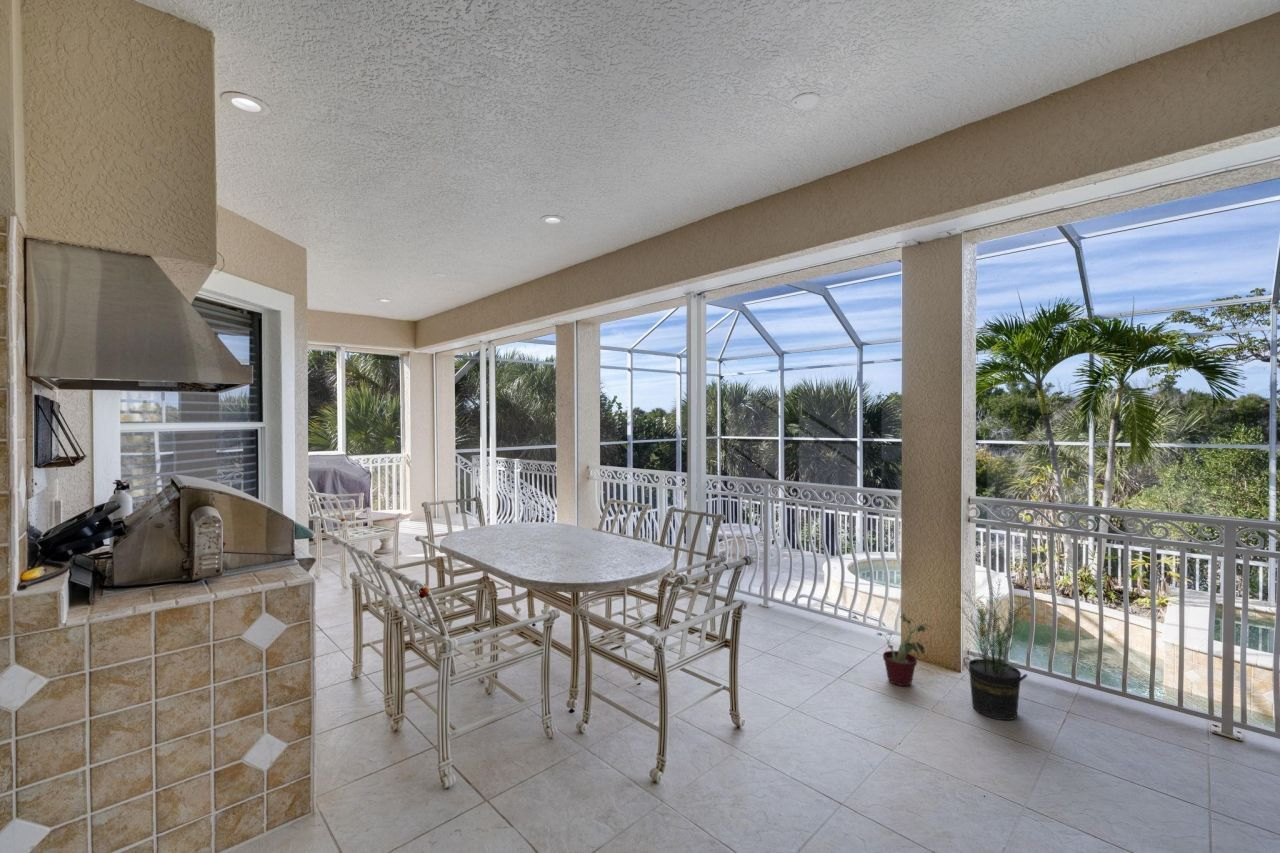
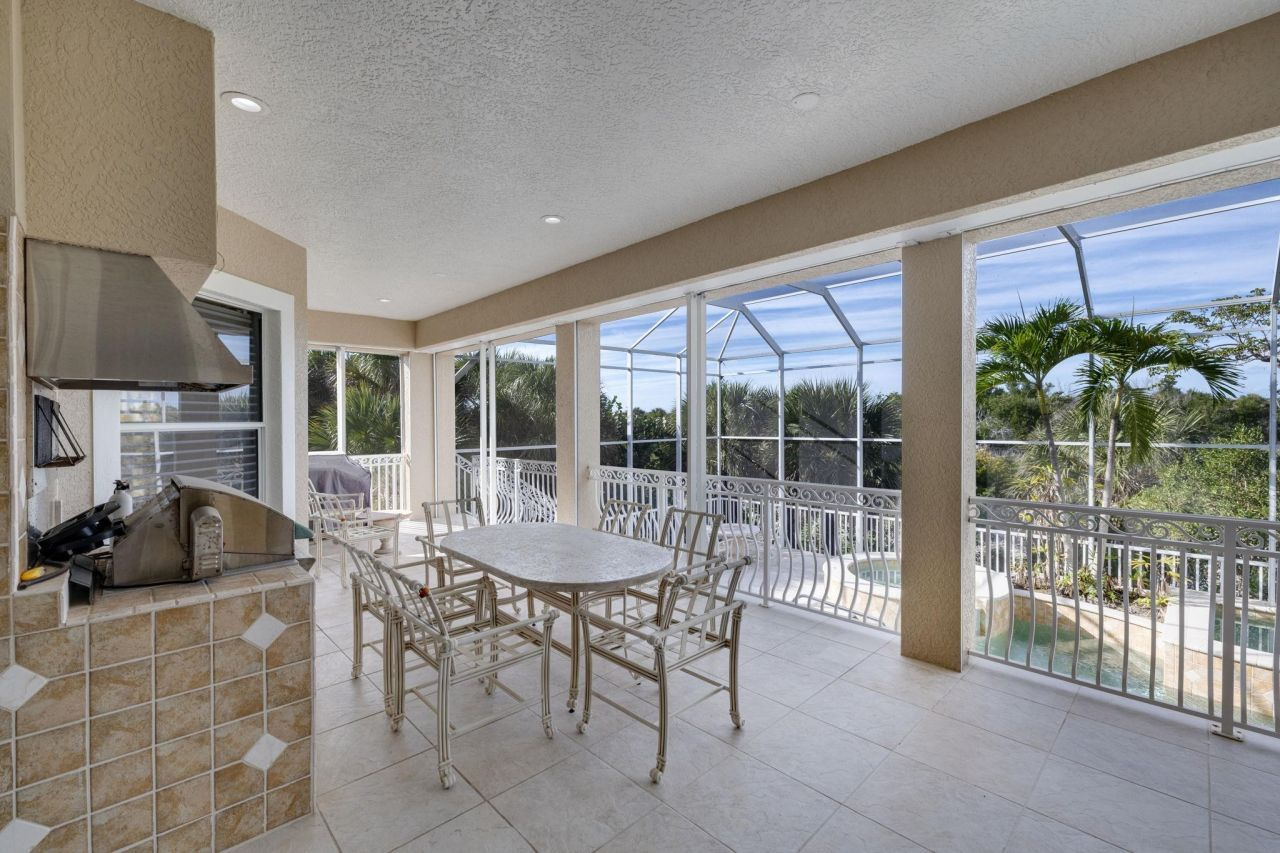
- potted plant [949,577,1041,721]
- potted plant [875,613,933,687]
